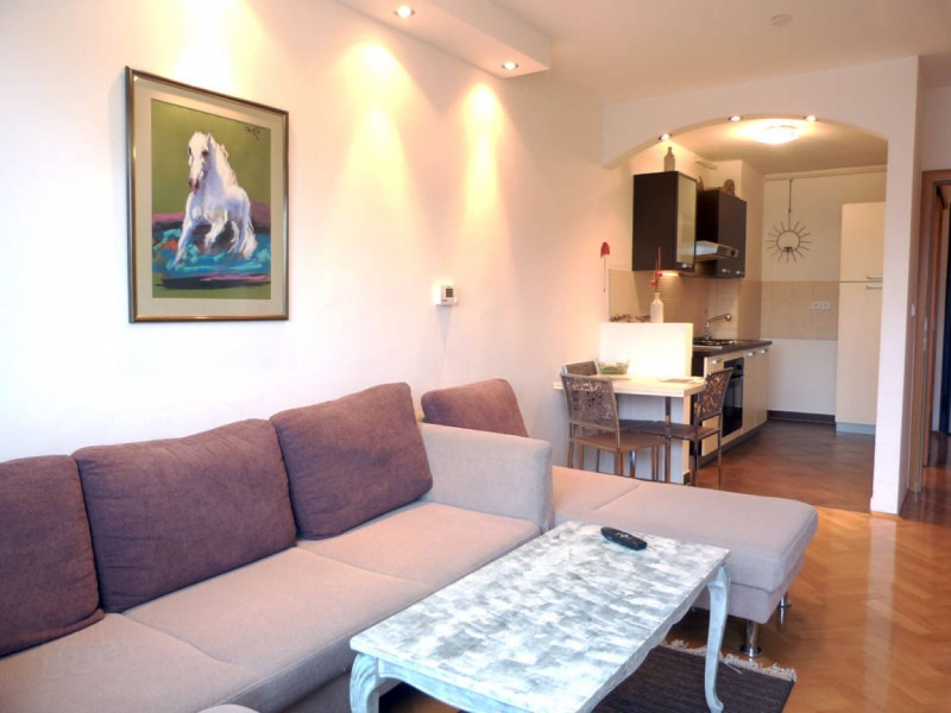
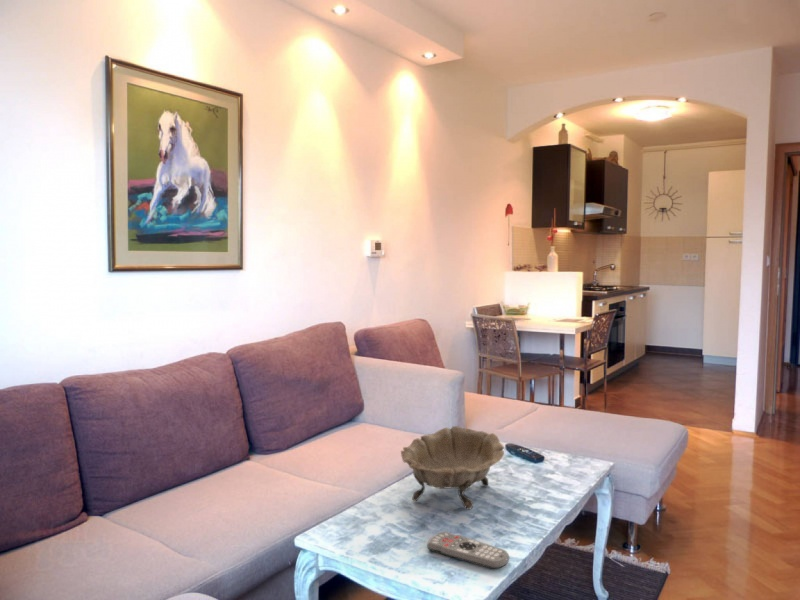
+ decorative bowl [400,425,505,511]
+ remote control [426,530,510,570]
